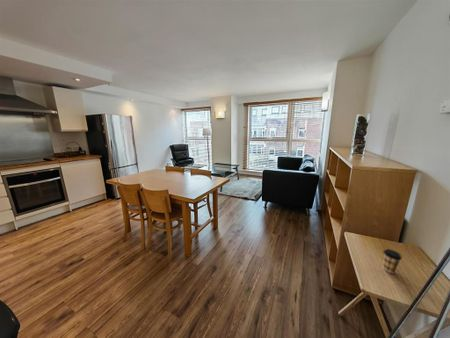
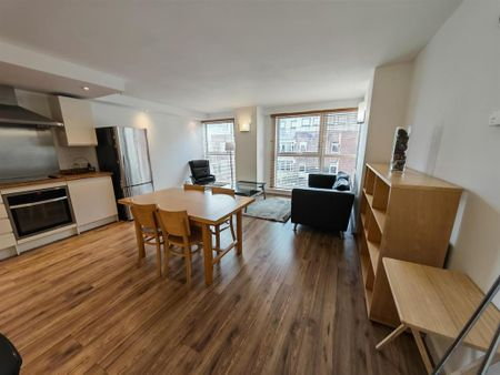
- coffee cup [382,248,403,274]
